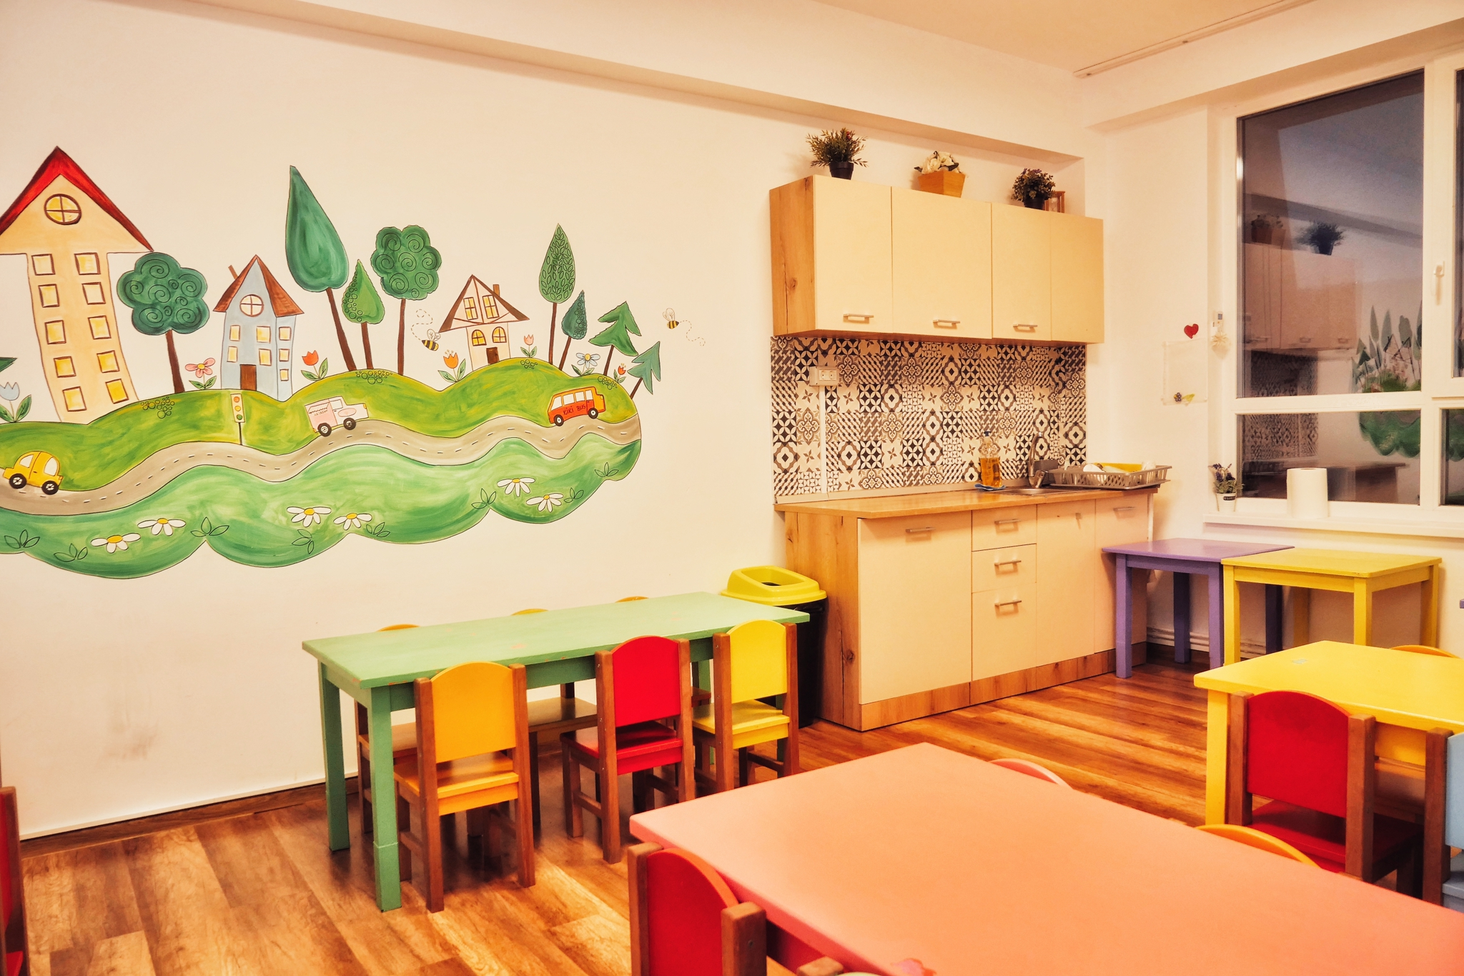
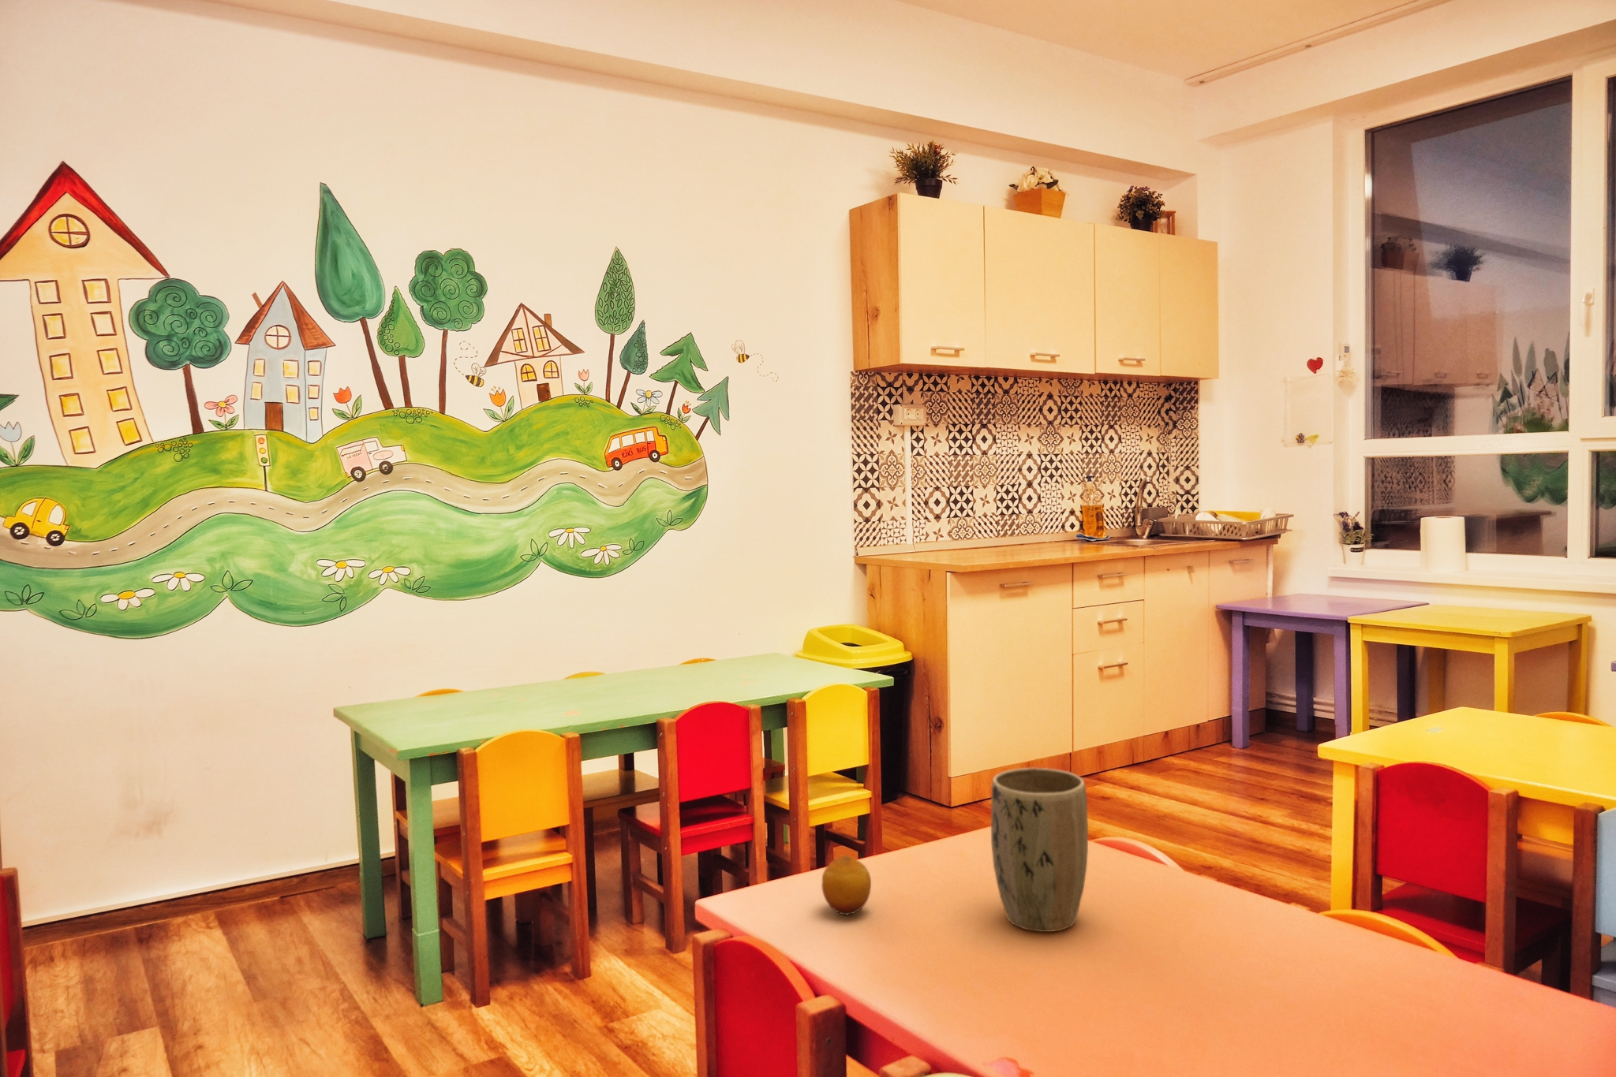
+ plant pot [991,767,1089,933]
+ fruit [821,855,872,916]
